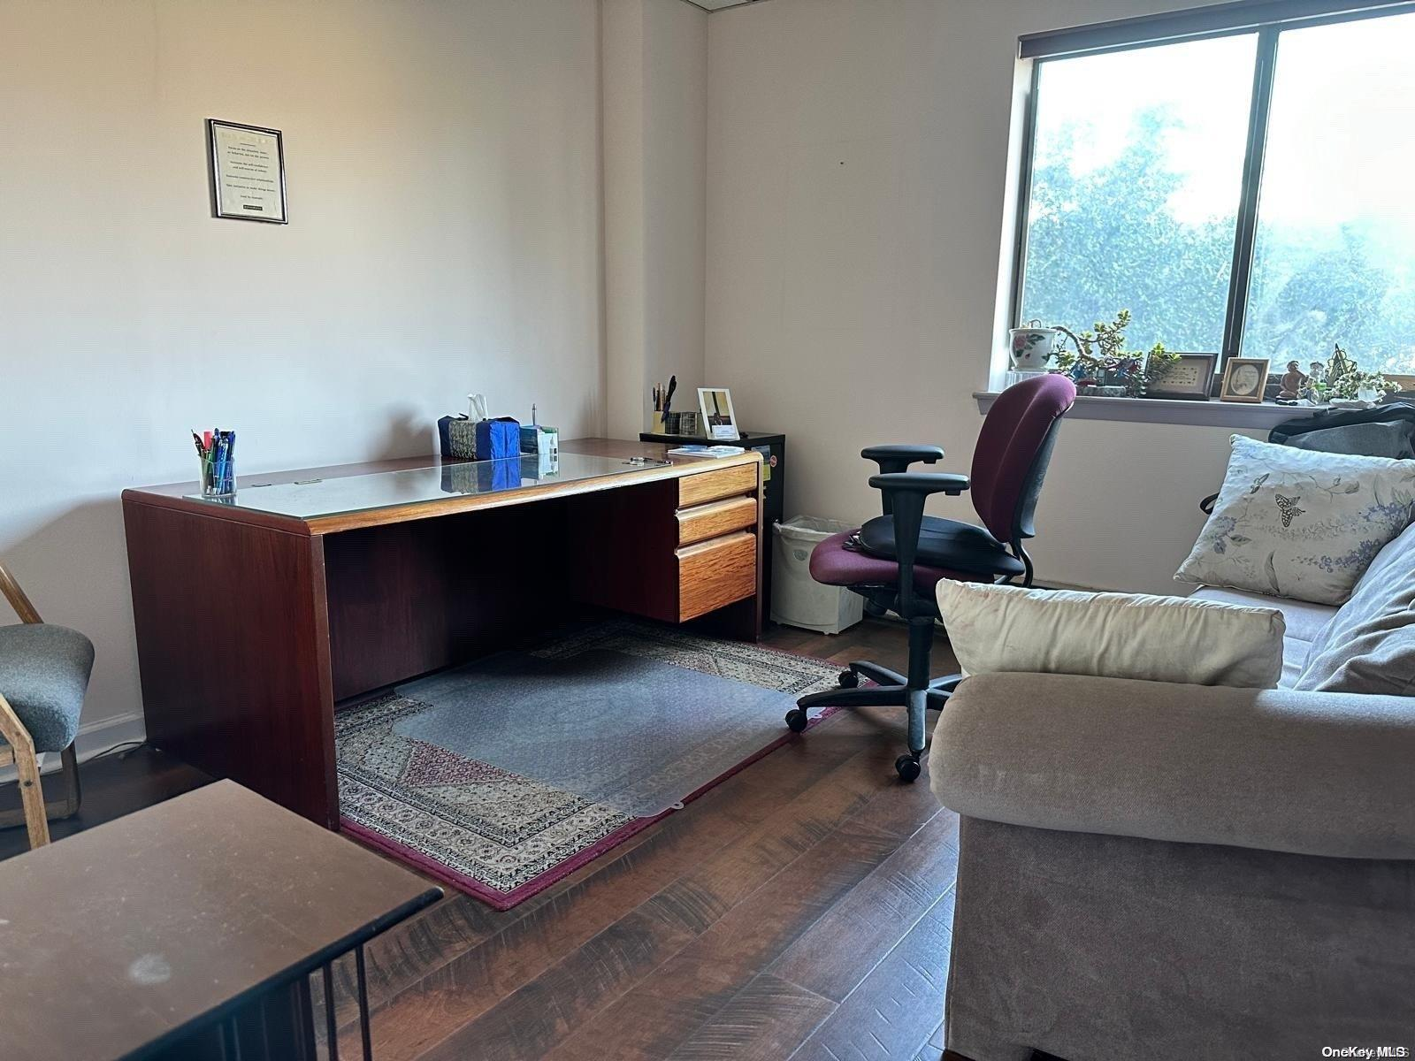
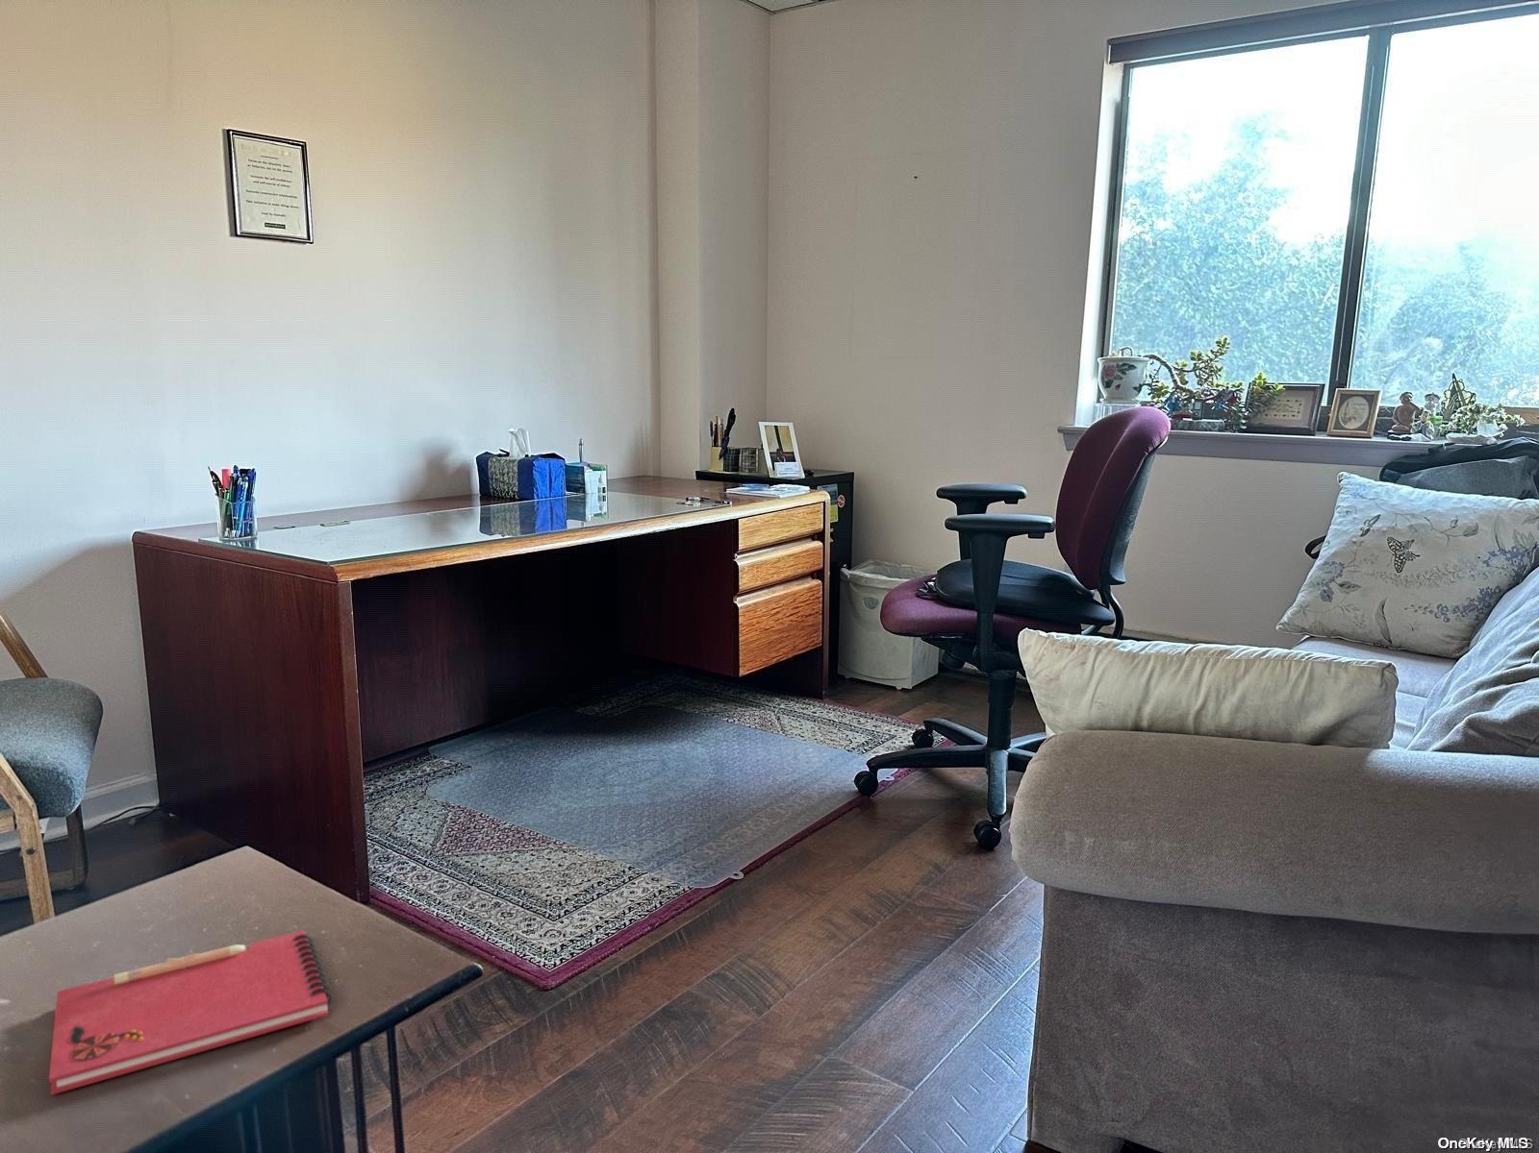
+ notebook [48,929,333,1096]
